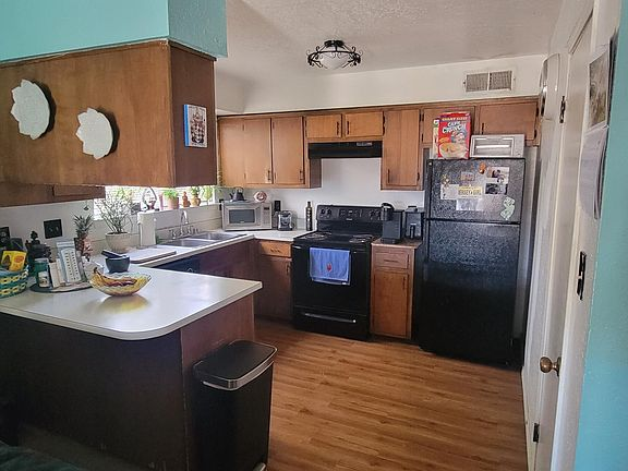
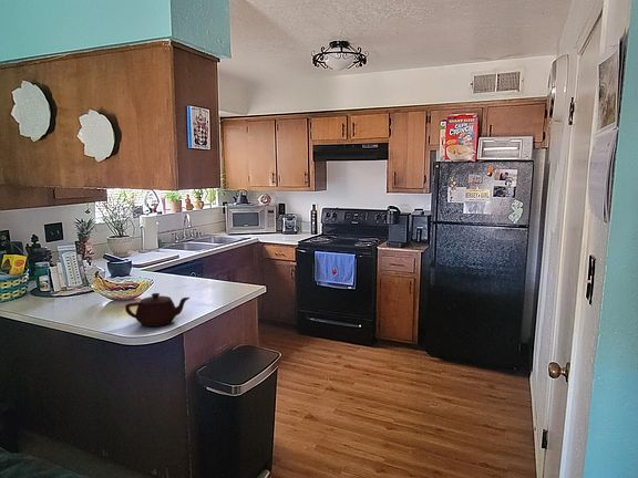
+ teapot [124,292,191,328]
